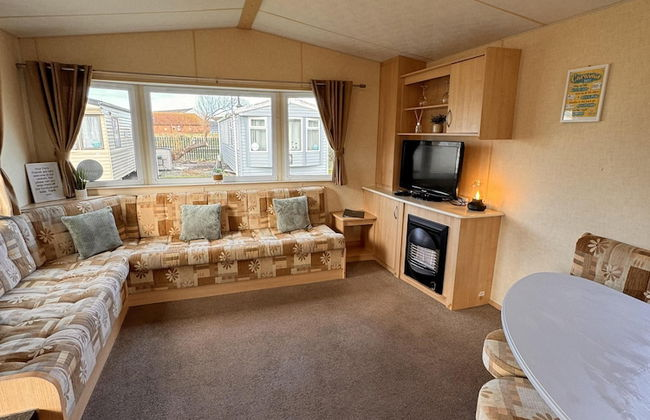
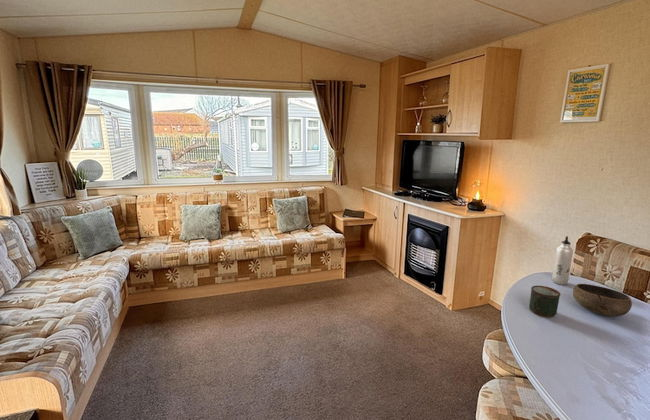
+ bowl [572,283,633,317]
+ water bottle [551,235,574,286]
+ mug [528,285,561,318]
